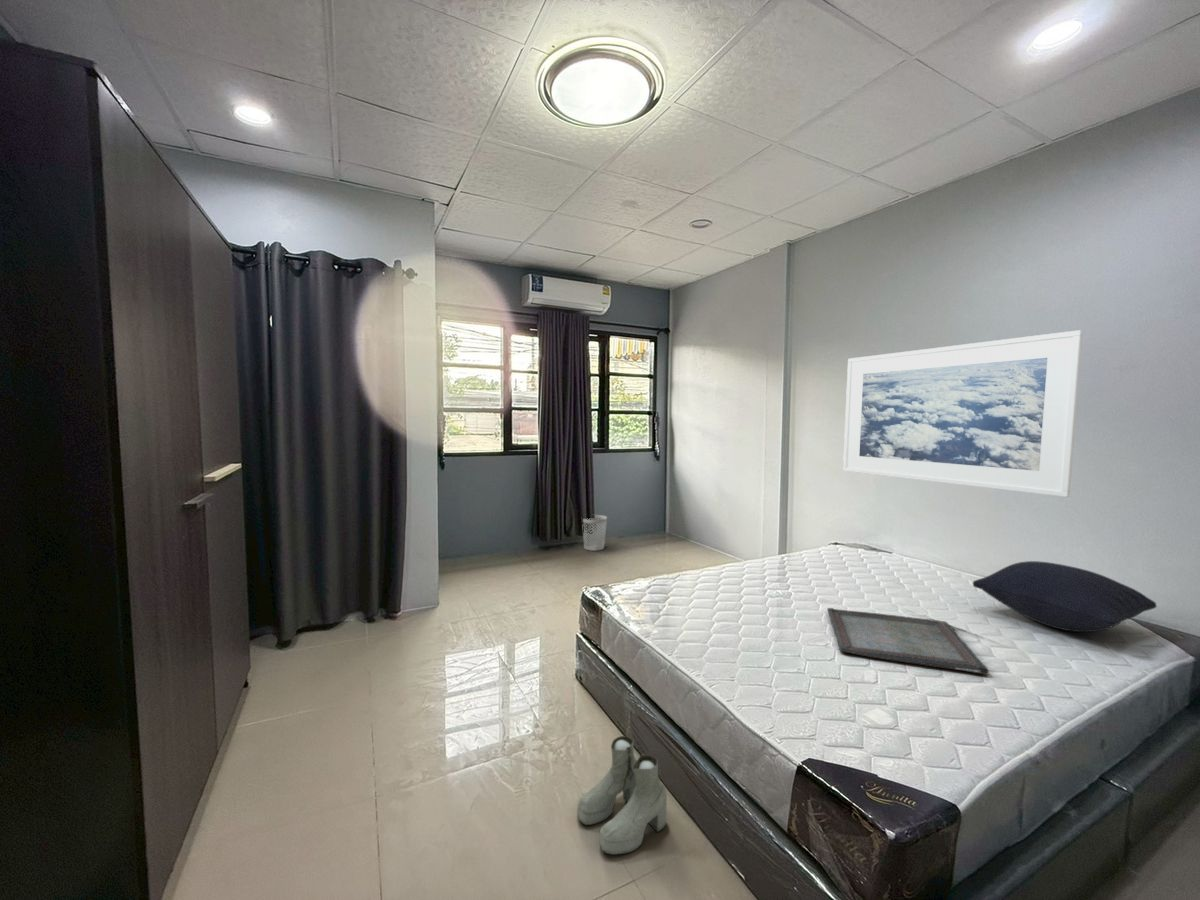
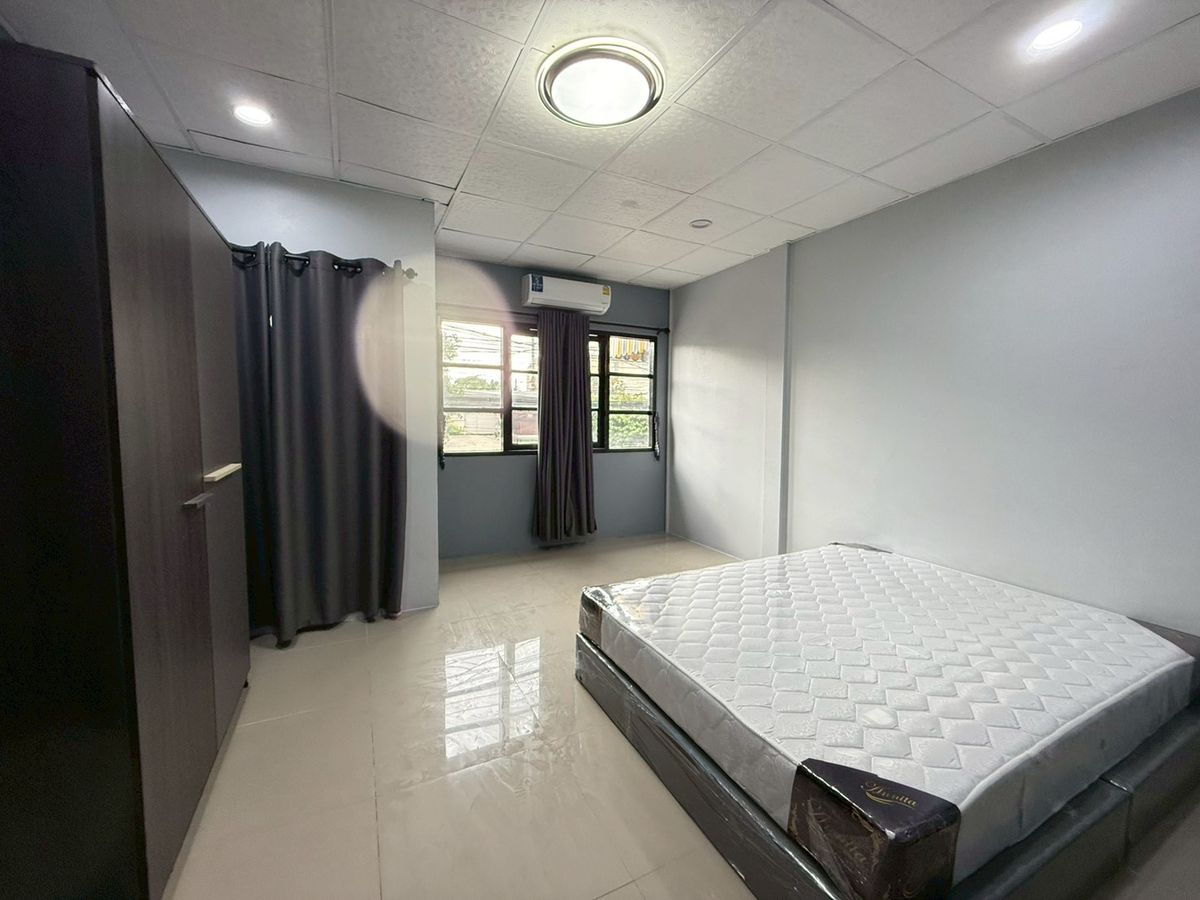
- pillow [972,560,1158,633]
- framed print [842,329,1084,498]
- boots [576,735,668,856]
- wastebasket [582,514,608,552]
- serving tray [826,607,990,676]
